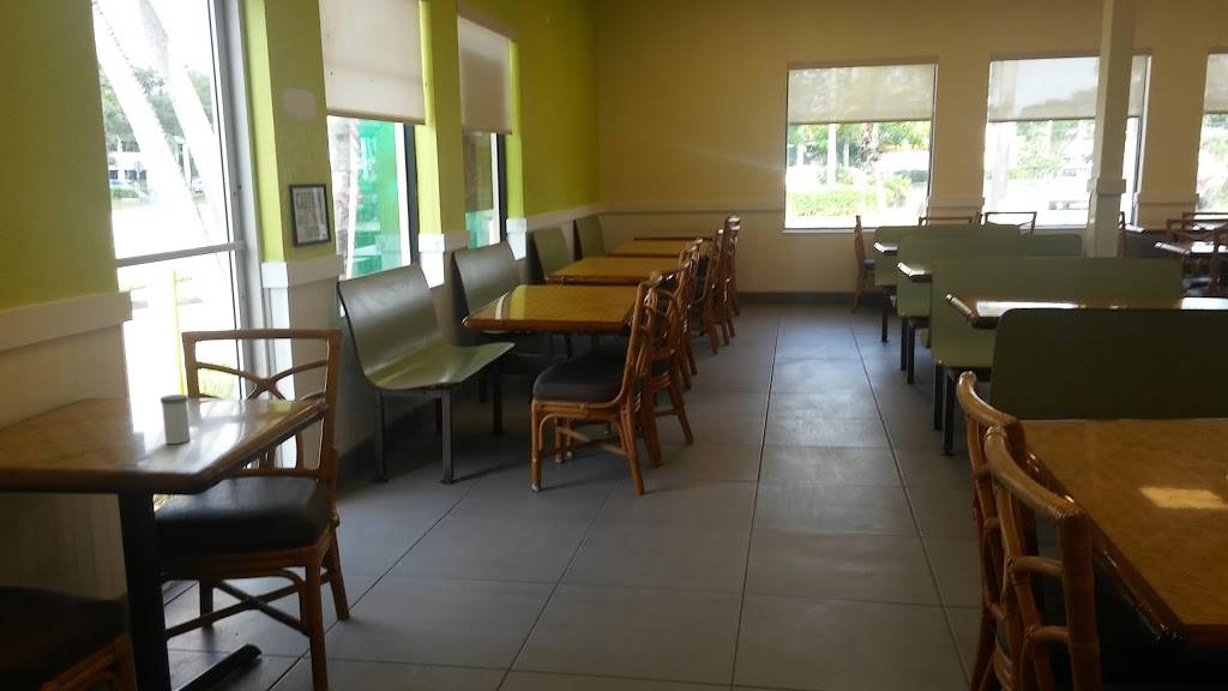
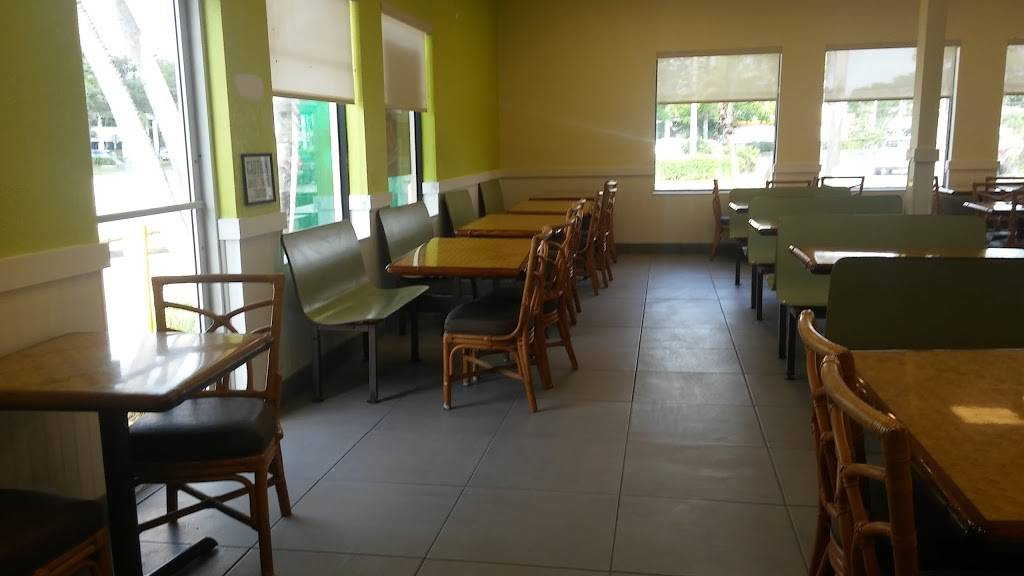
- salt shaker [159,393,192,445]
